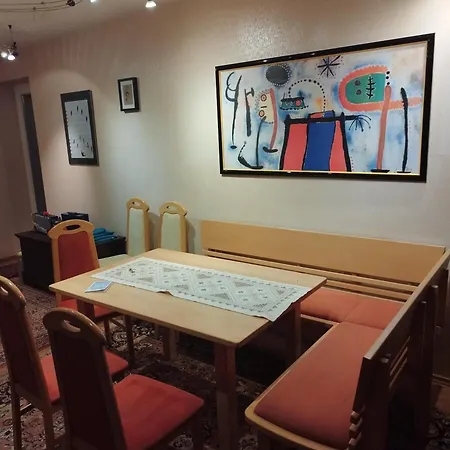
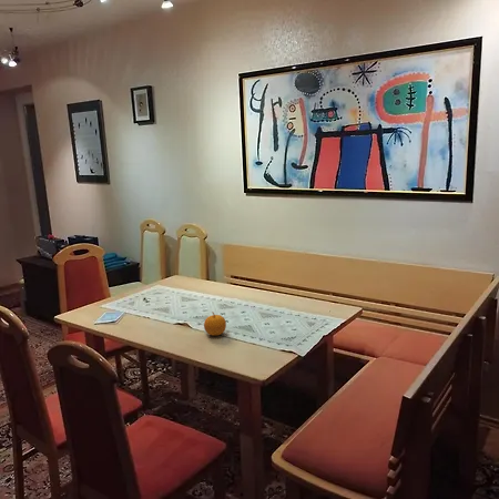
+ fruit [203,310,227,336]
